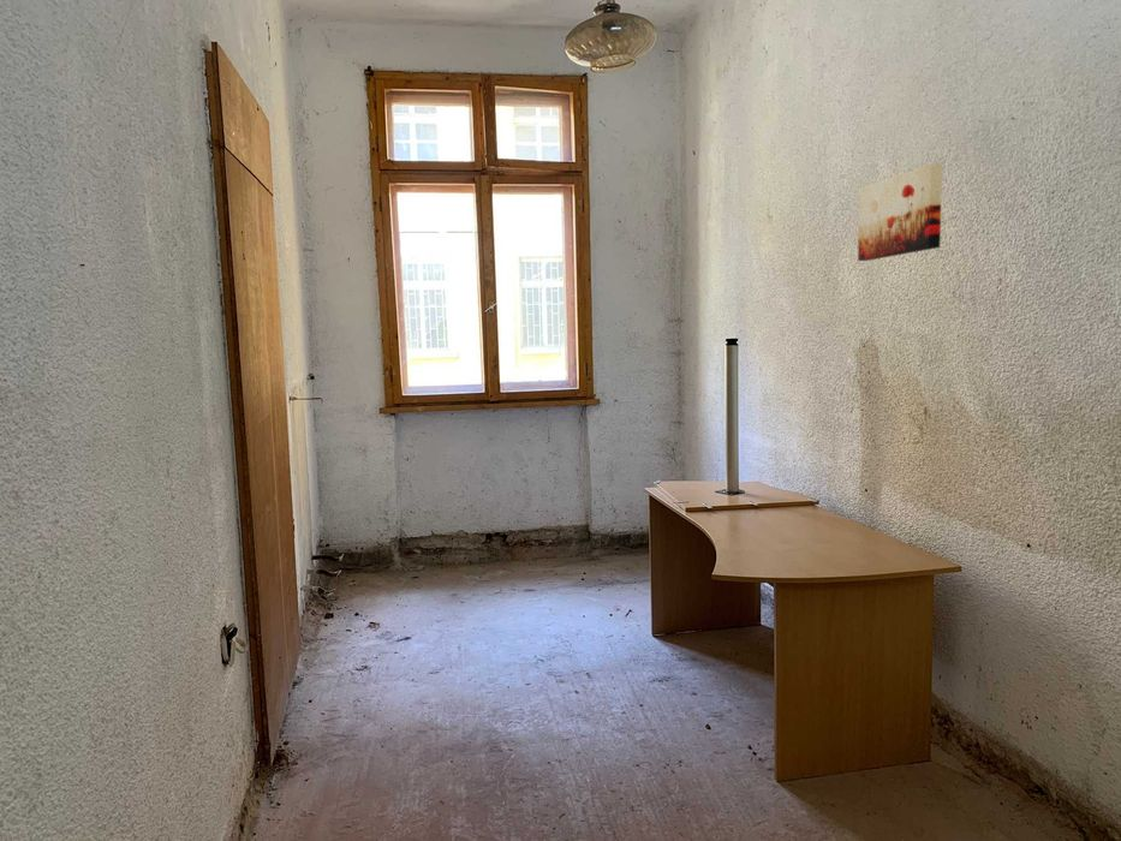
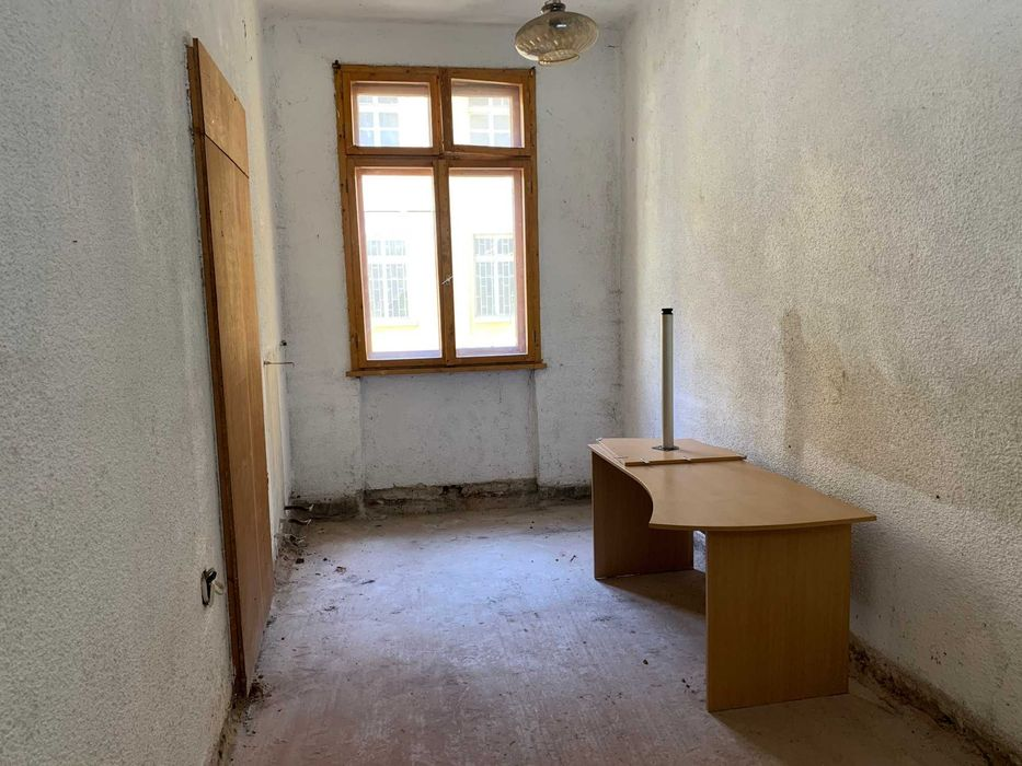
- wall art [857,162,943,262]
